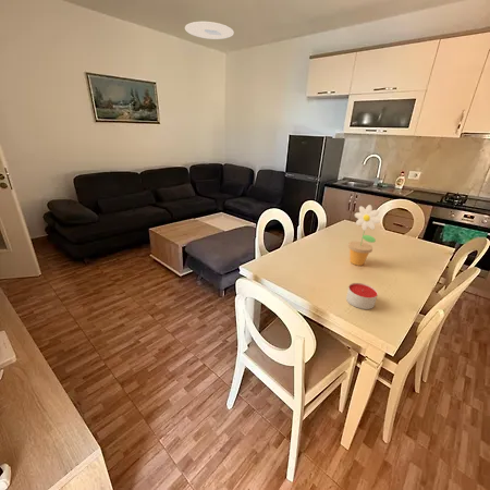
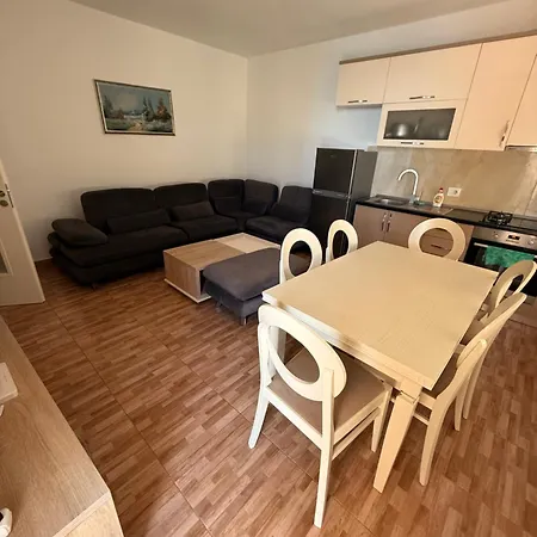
- candle [345,282,379,310]
- potted flower [347,204,381,267]
- ceiling light [184,21,235,40]
